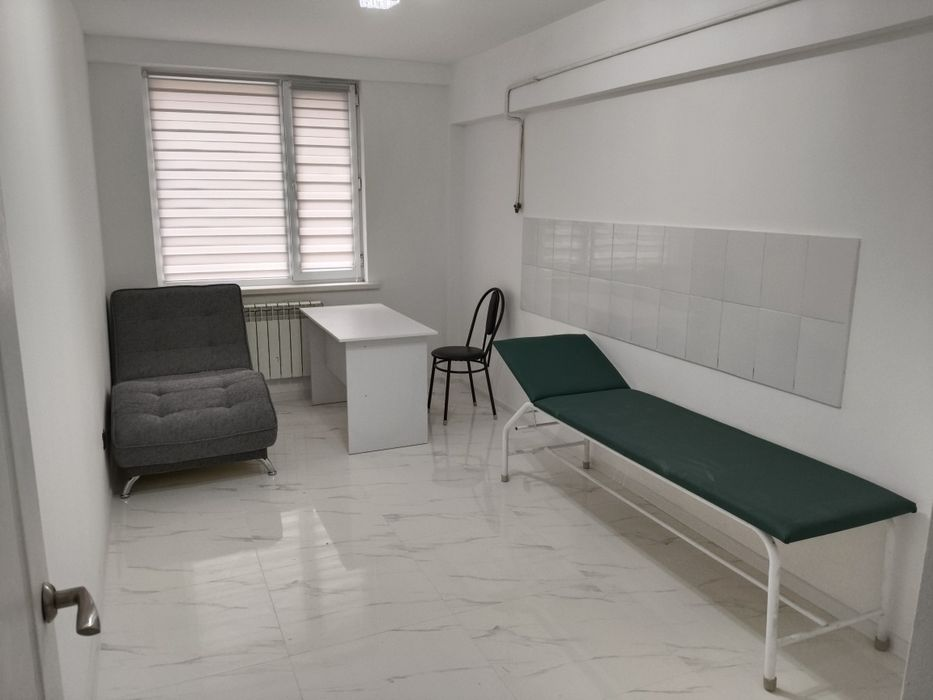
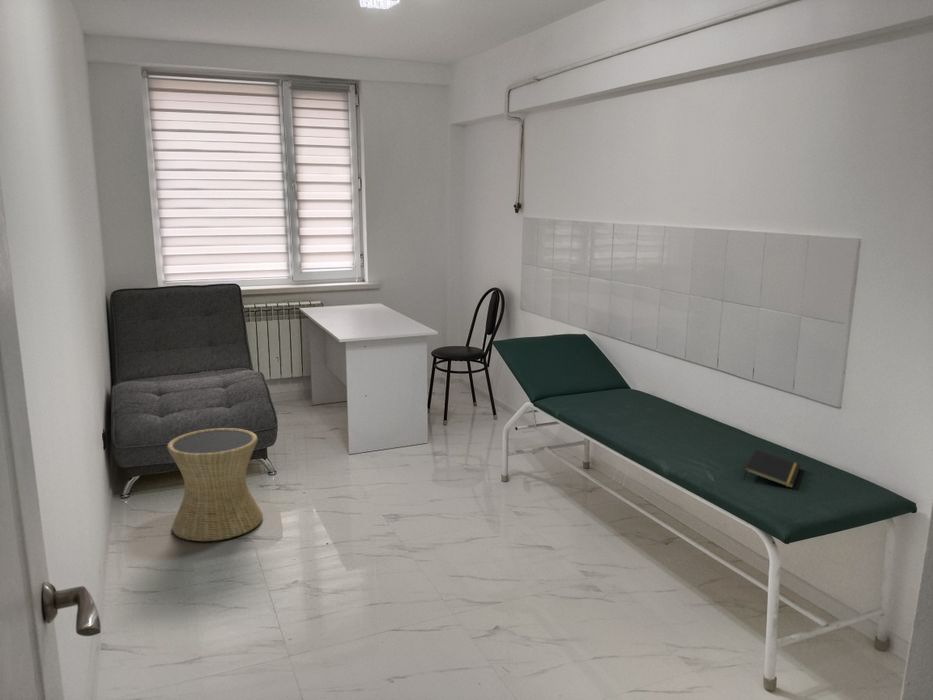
+ side table [166,427,264,542]
+ notepad [742,448,801,489]
